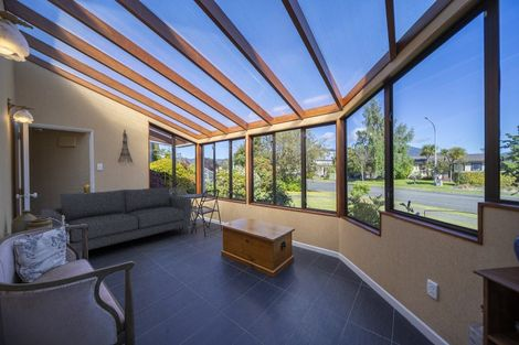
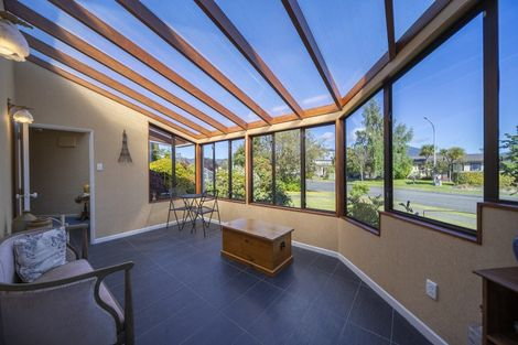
- sofa [41,185,192,252]
